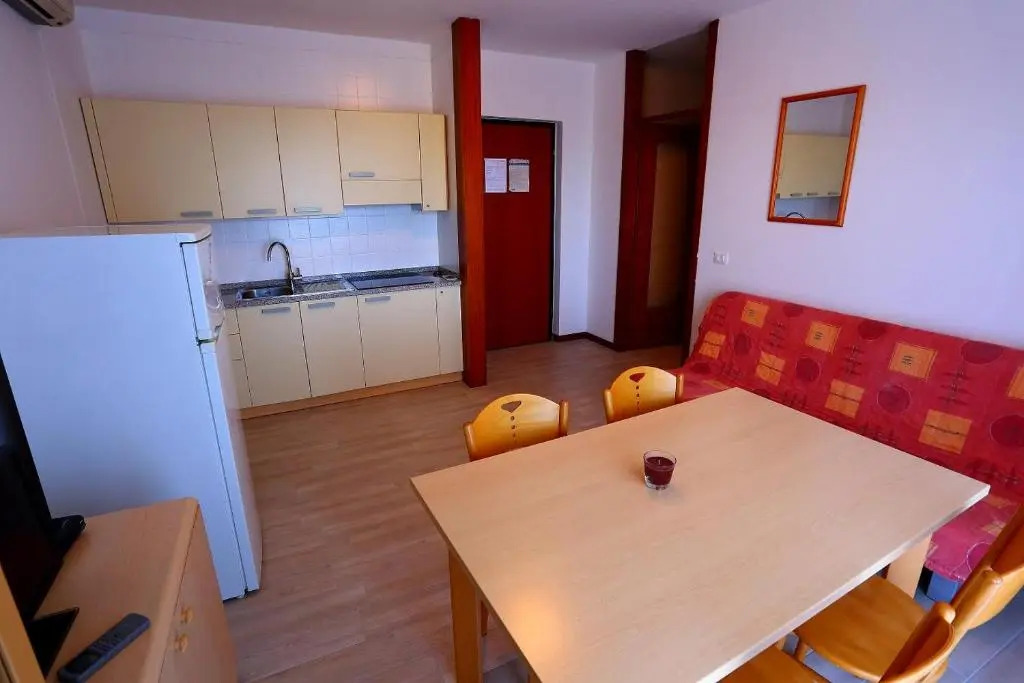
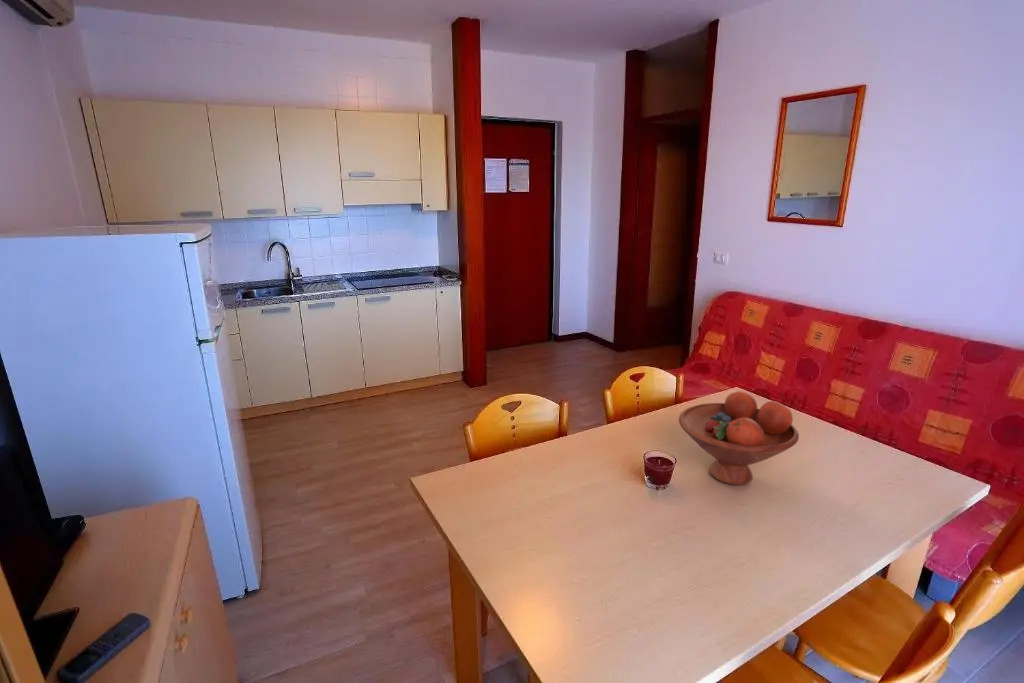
+ fruit bowl [678,390,800,486]
